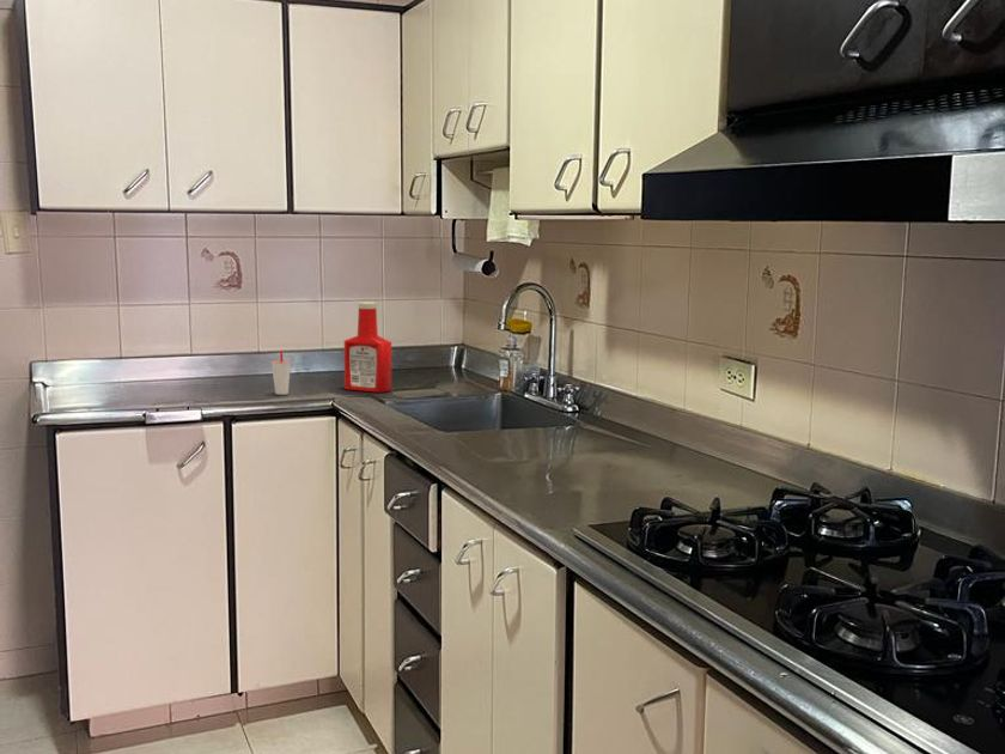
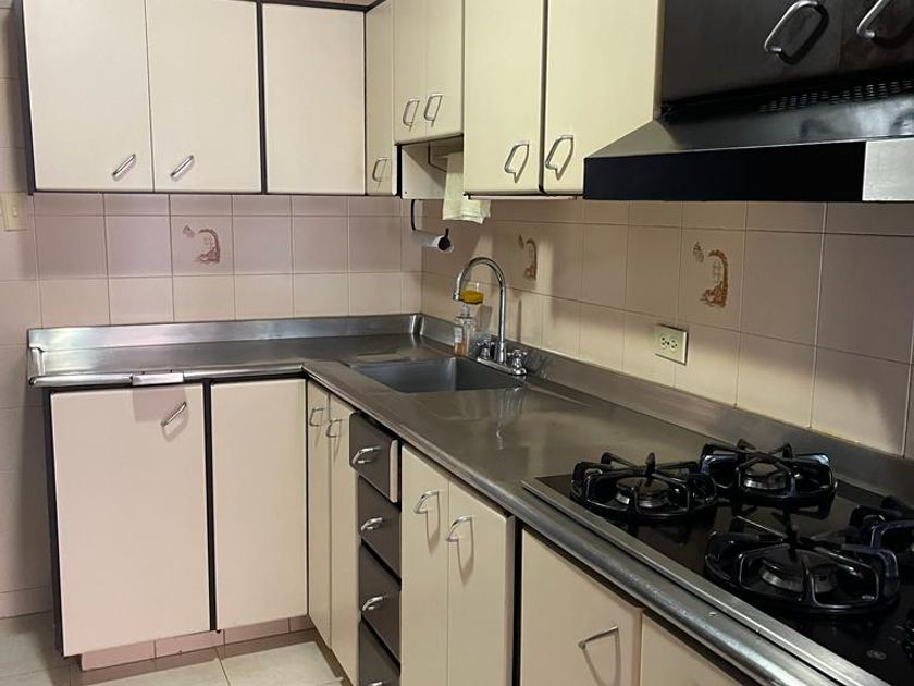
- soap bottle [343,300,392,394]
- cup [270,349,292,396]
